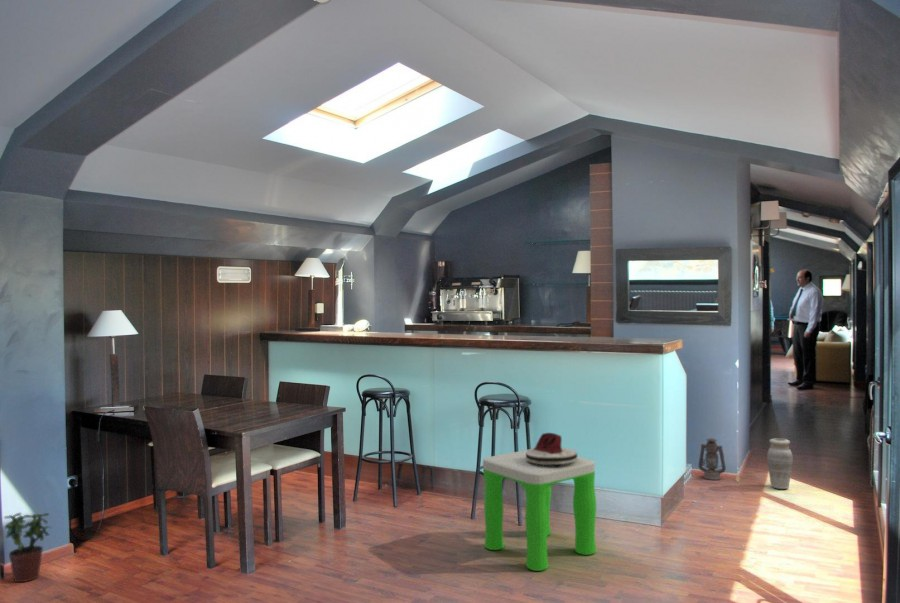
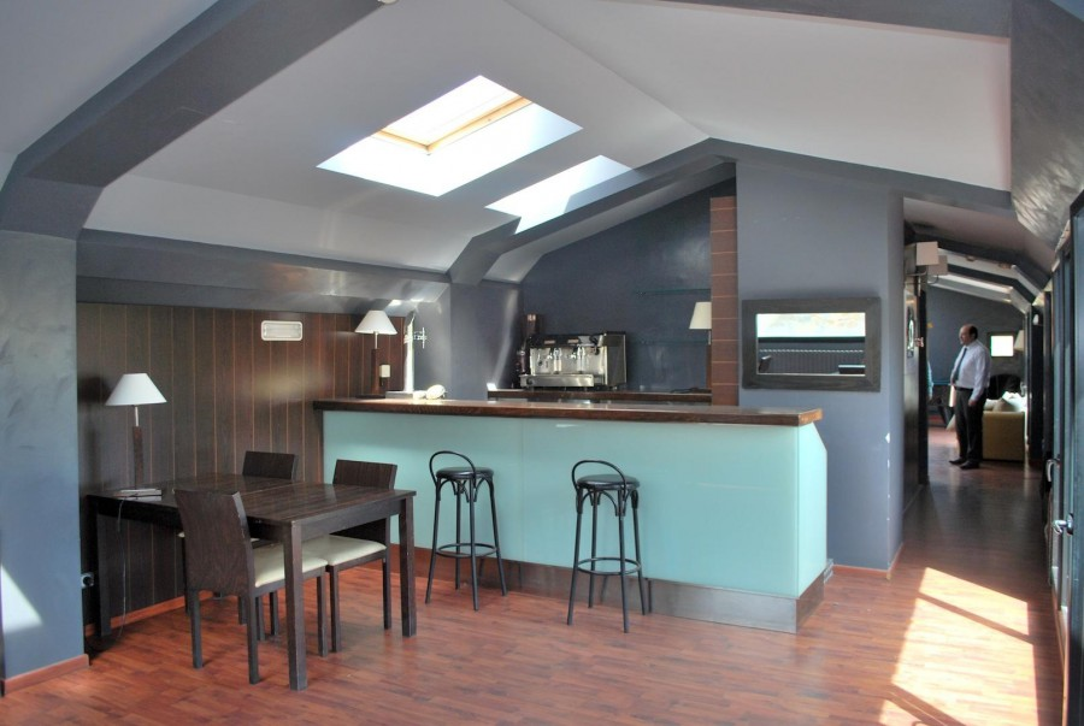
- potted plant [3,512,53,583]
- vase [766,438,794,490]
- handbag [526,432,578,468]
- lantern [697,437,727,481]
- stool [482,448,597,572]
